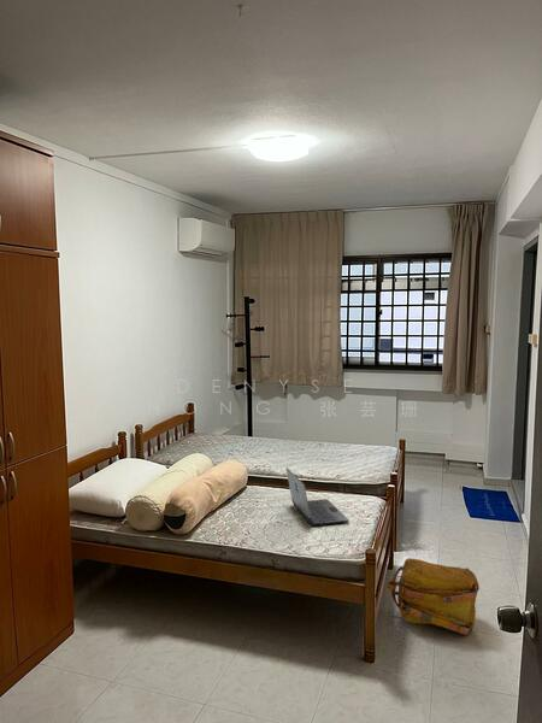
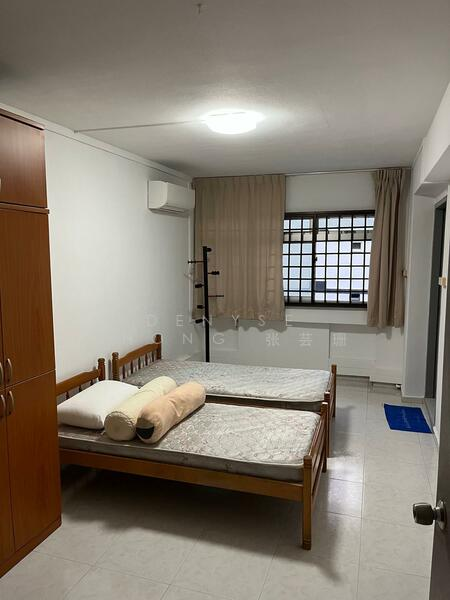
- backpack [387,557,481,636]
- laptop [284,466,350,527]
